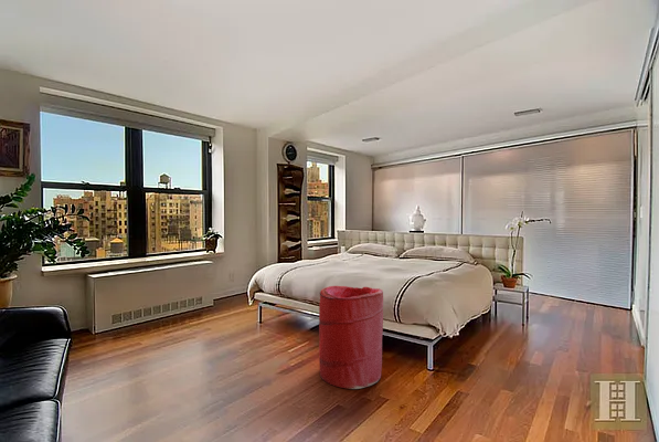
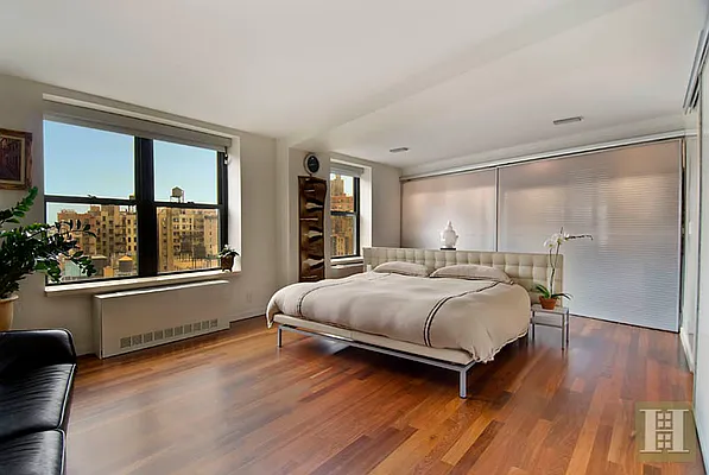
- laundry hamper [318,285,384,390]
